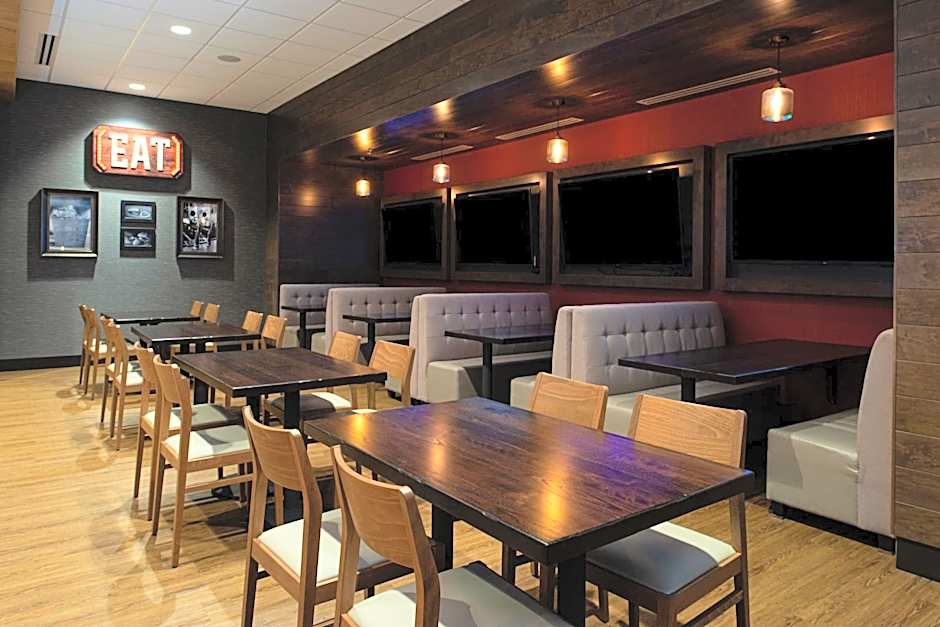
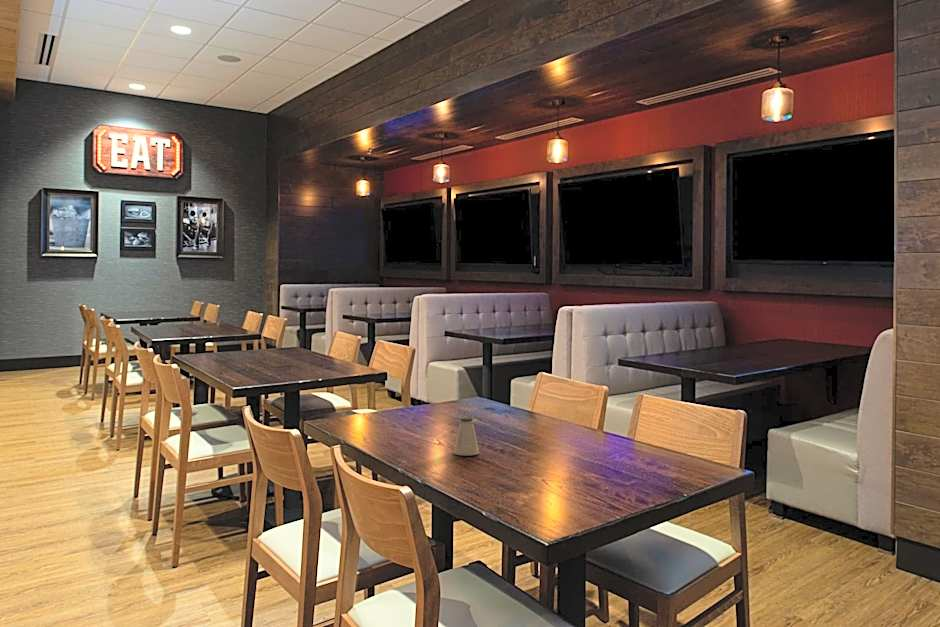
+ saltshaker [453,416,480,457]
